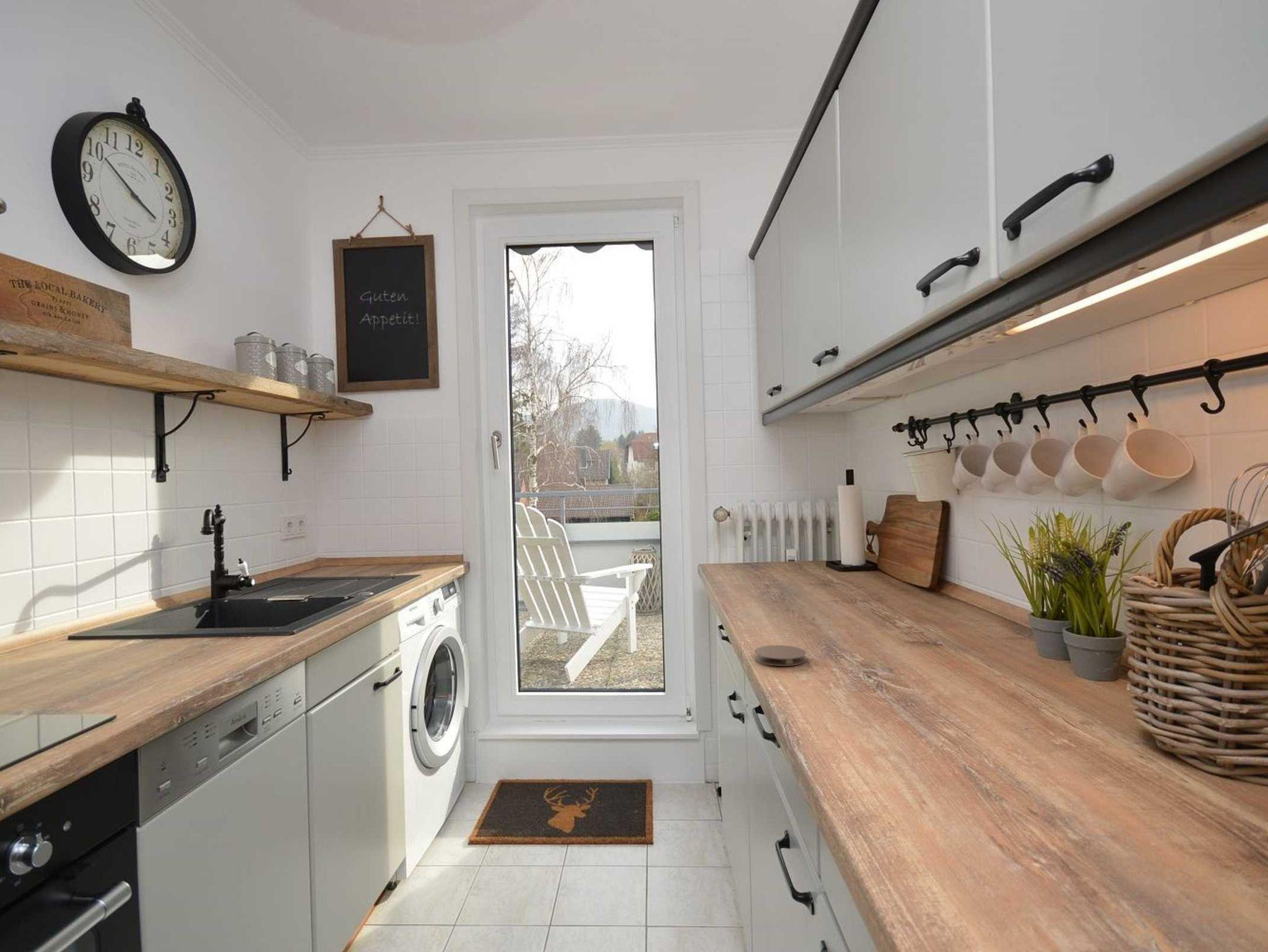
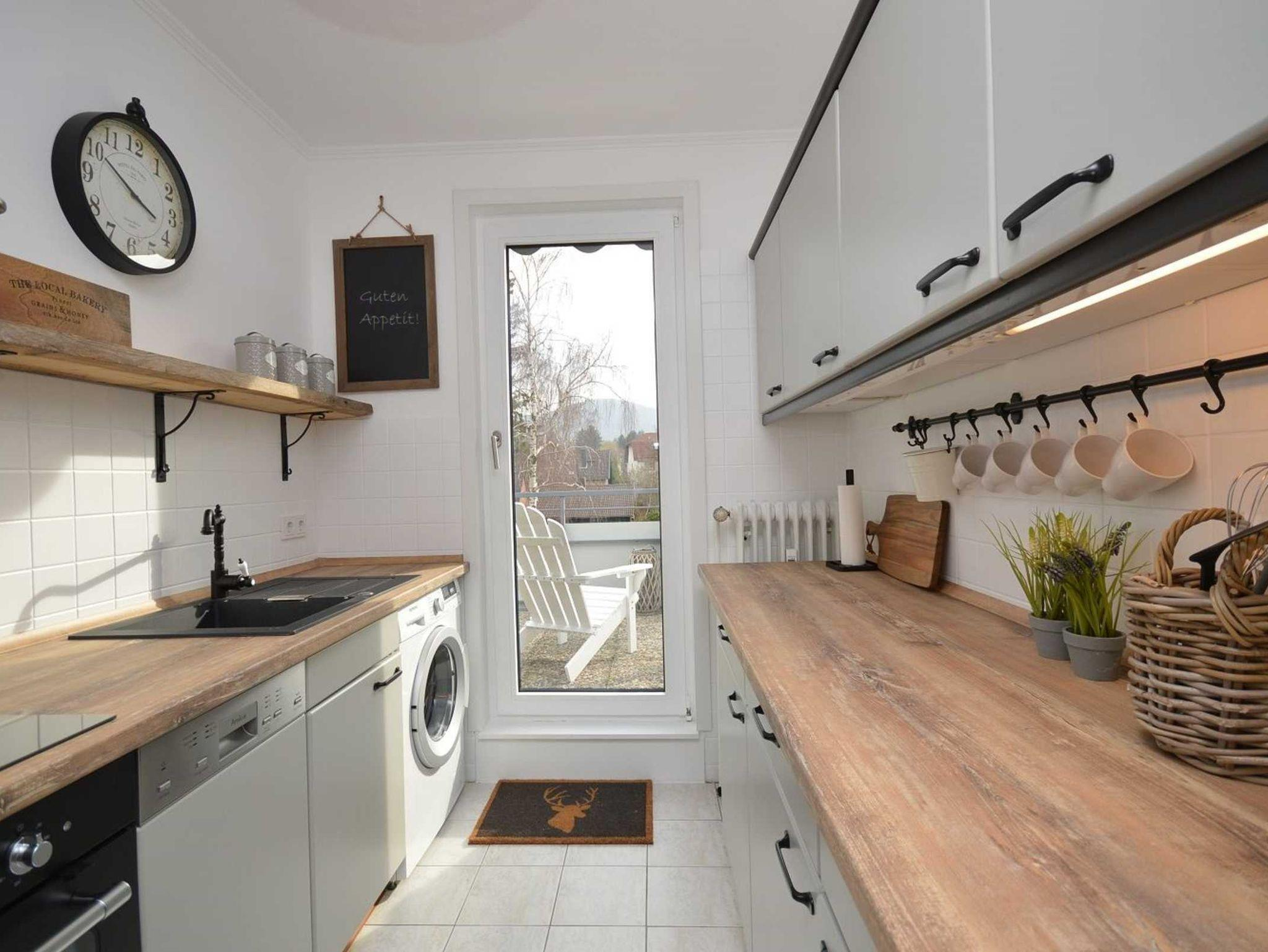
- coaster [753,644,807,667]
